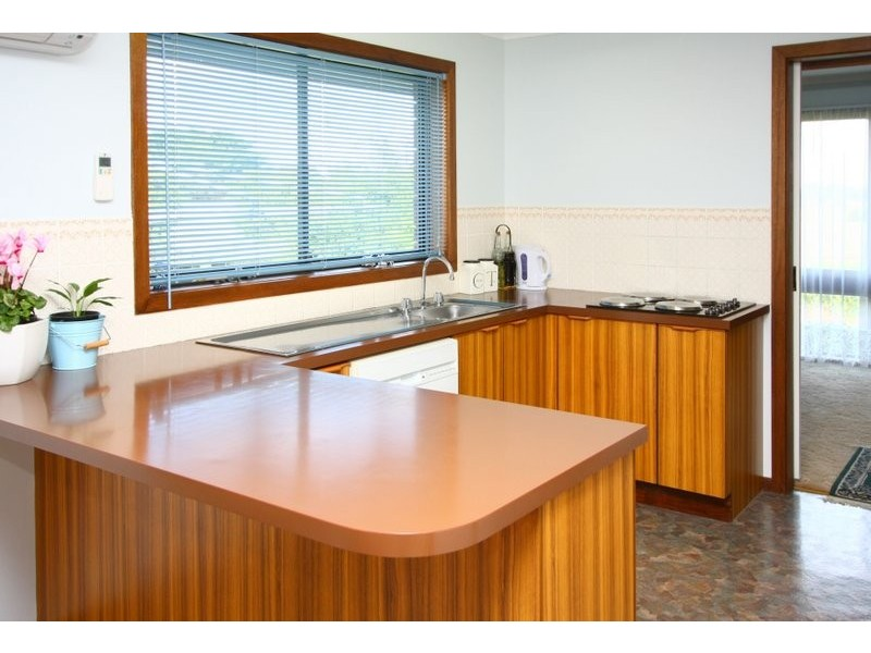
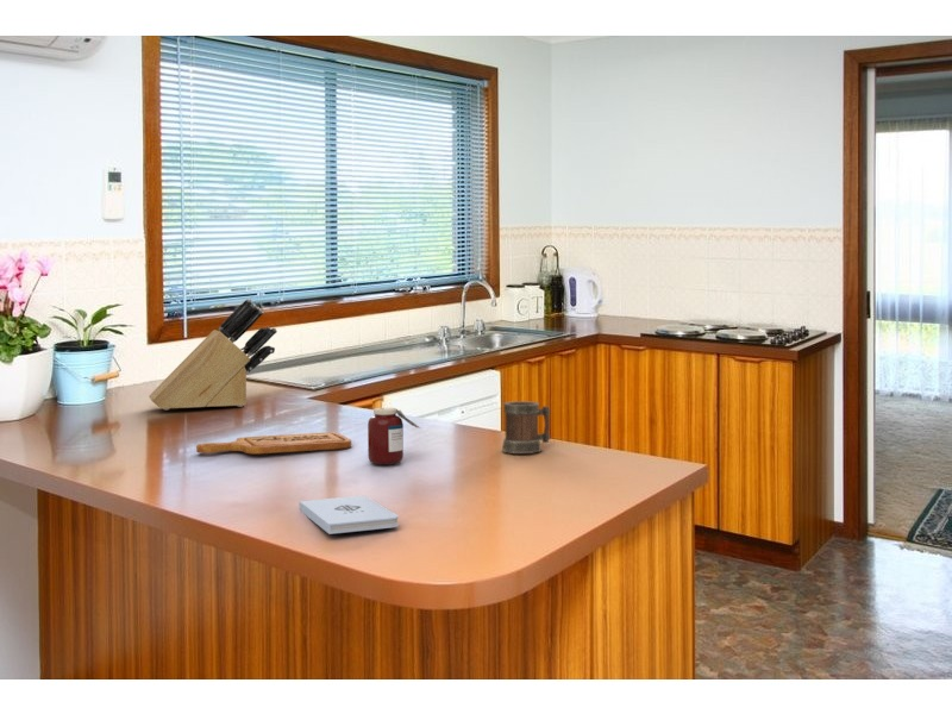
+ notepad [299,495,400,536]
+ mug [501,400,551,455]
+ knife block [148,298,278,411]
+ cutting board [195,431,352,456]
+ jar [367,407,420,465]
